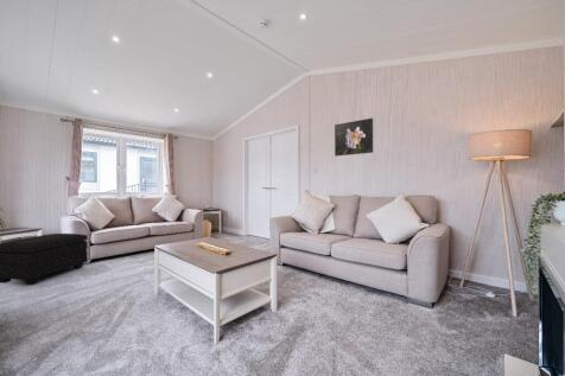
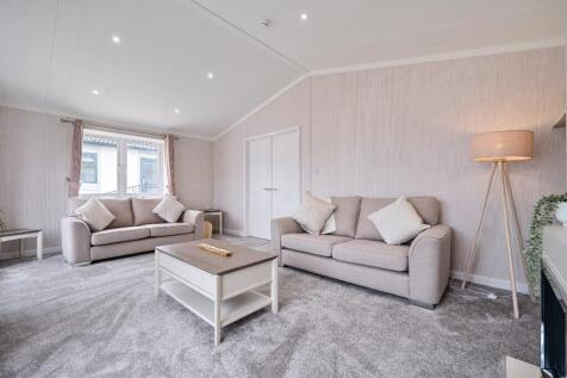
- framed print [334,117,374,158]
- footstool [0,232,89,286]
